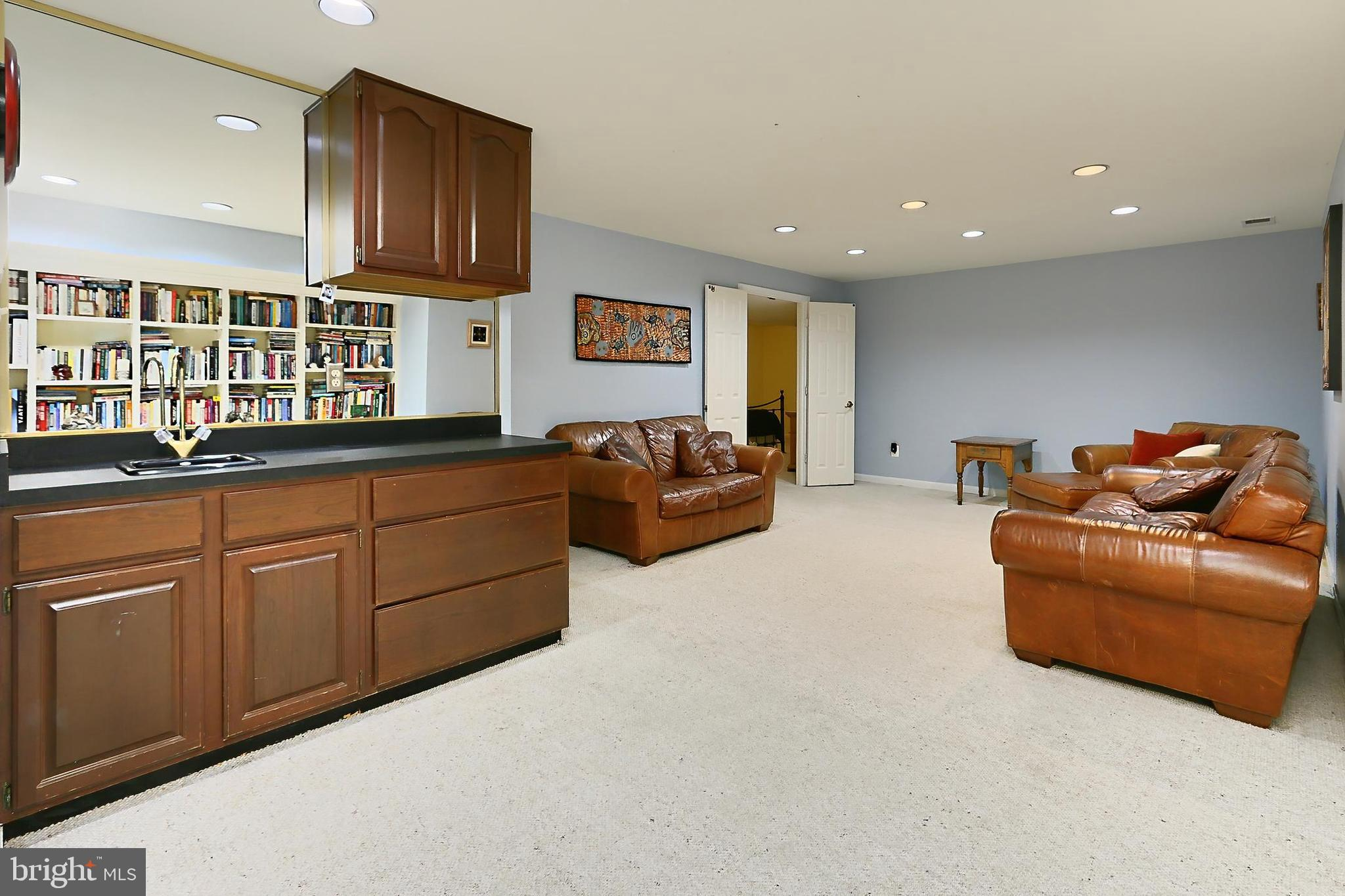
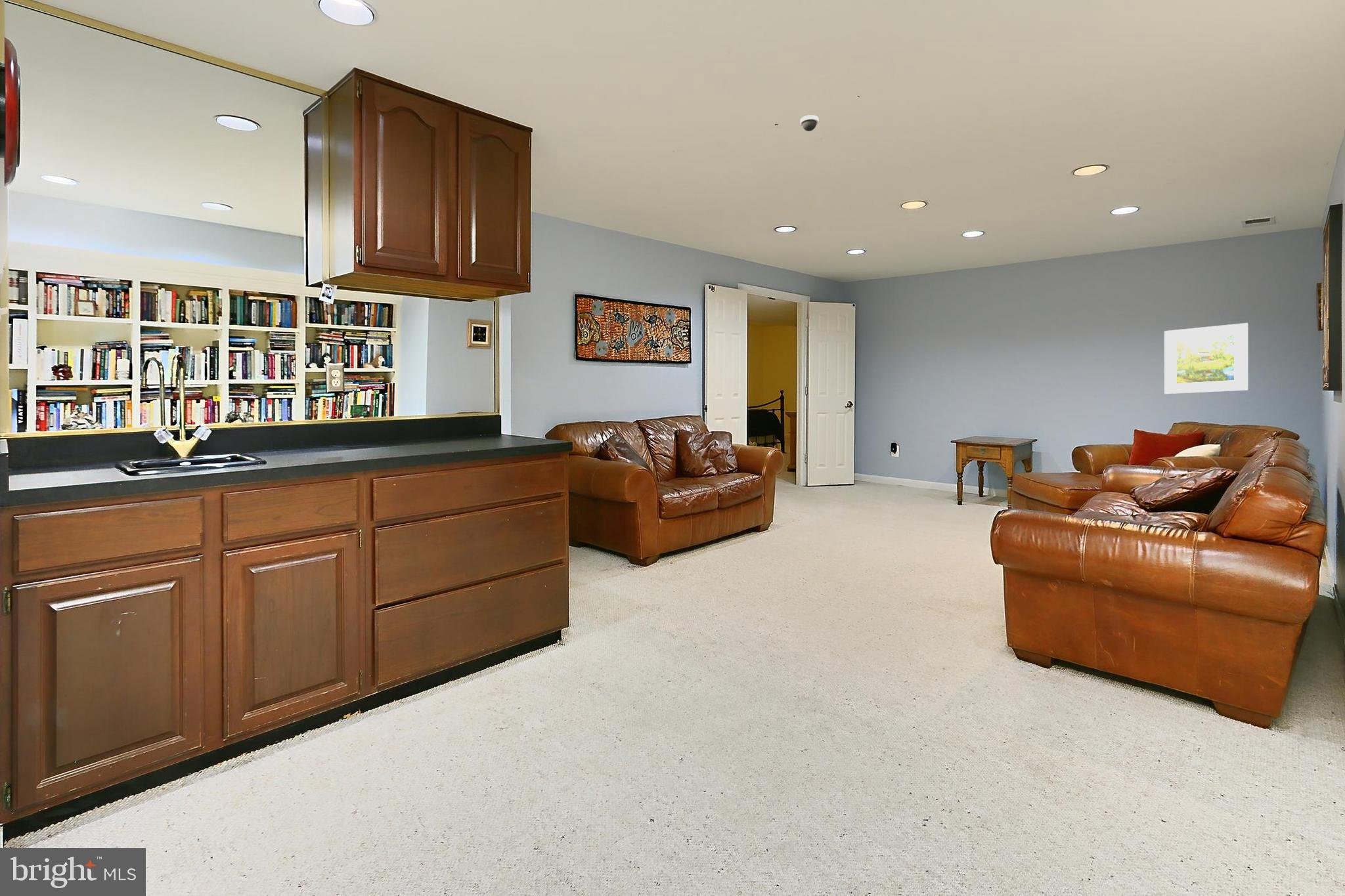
+ dome security camera [799,114,819,132]
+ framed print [1164,322,1248,395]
